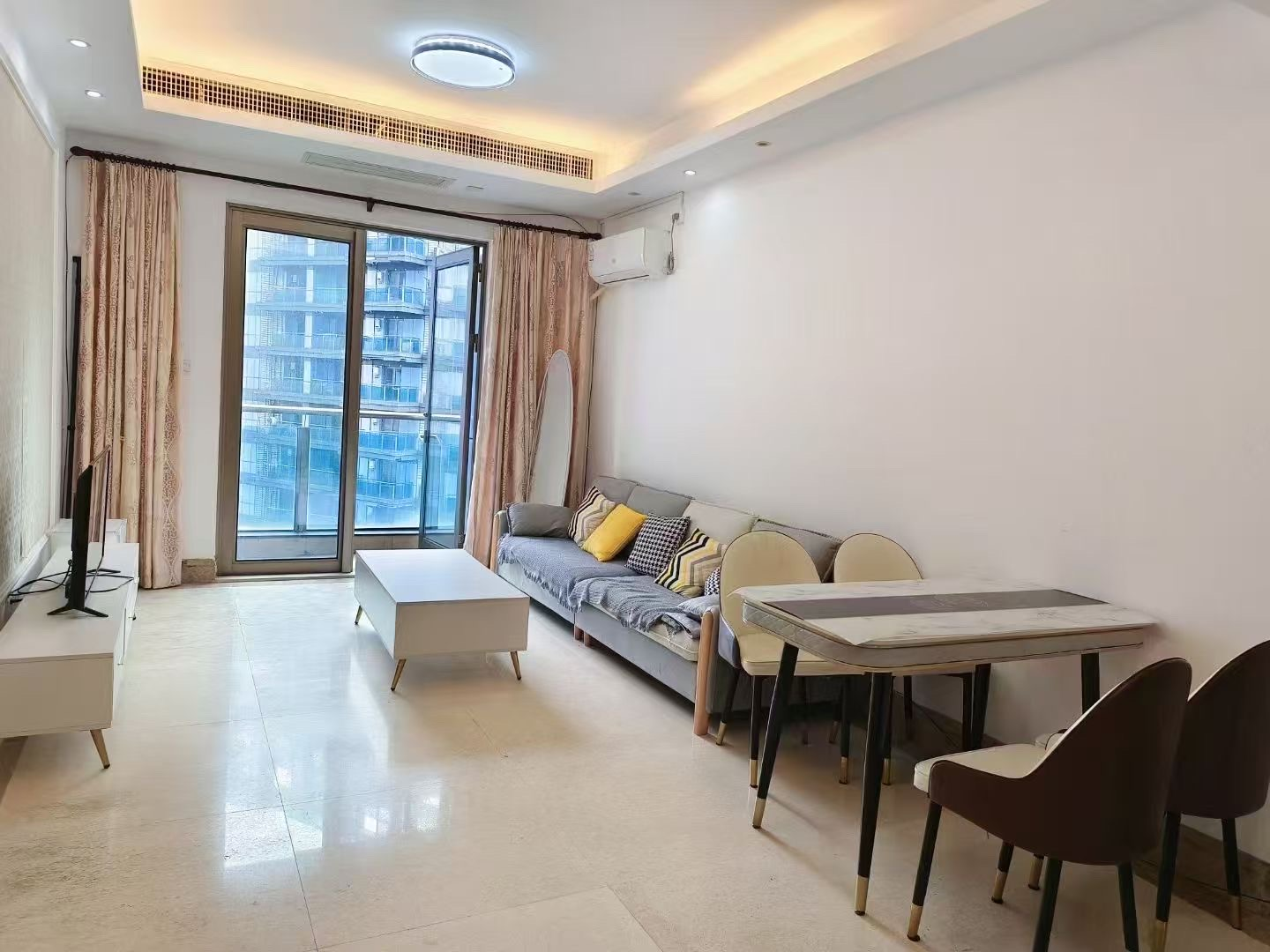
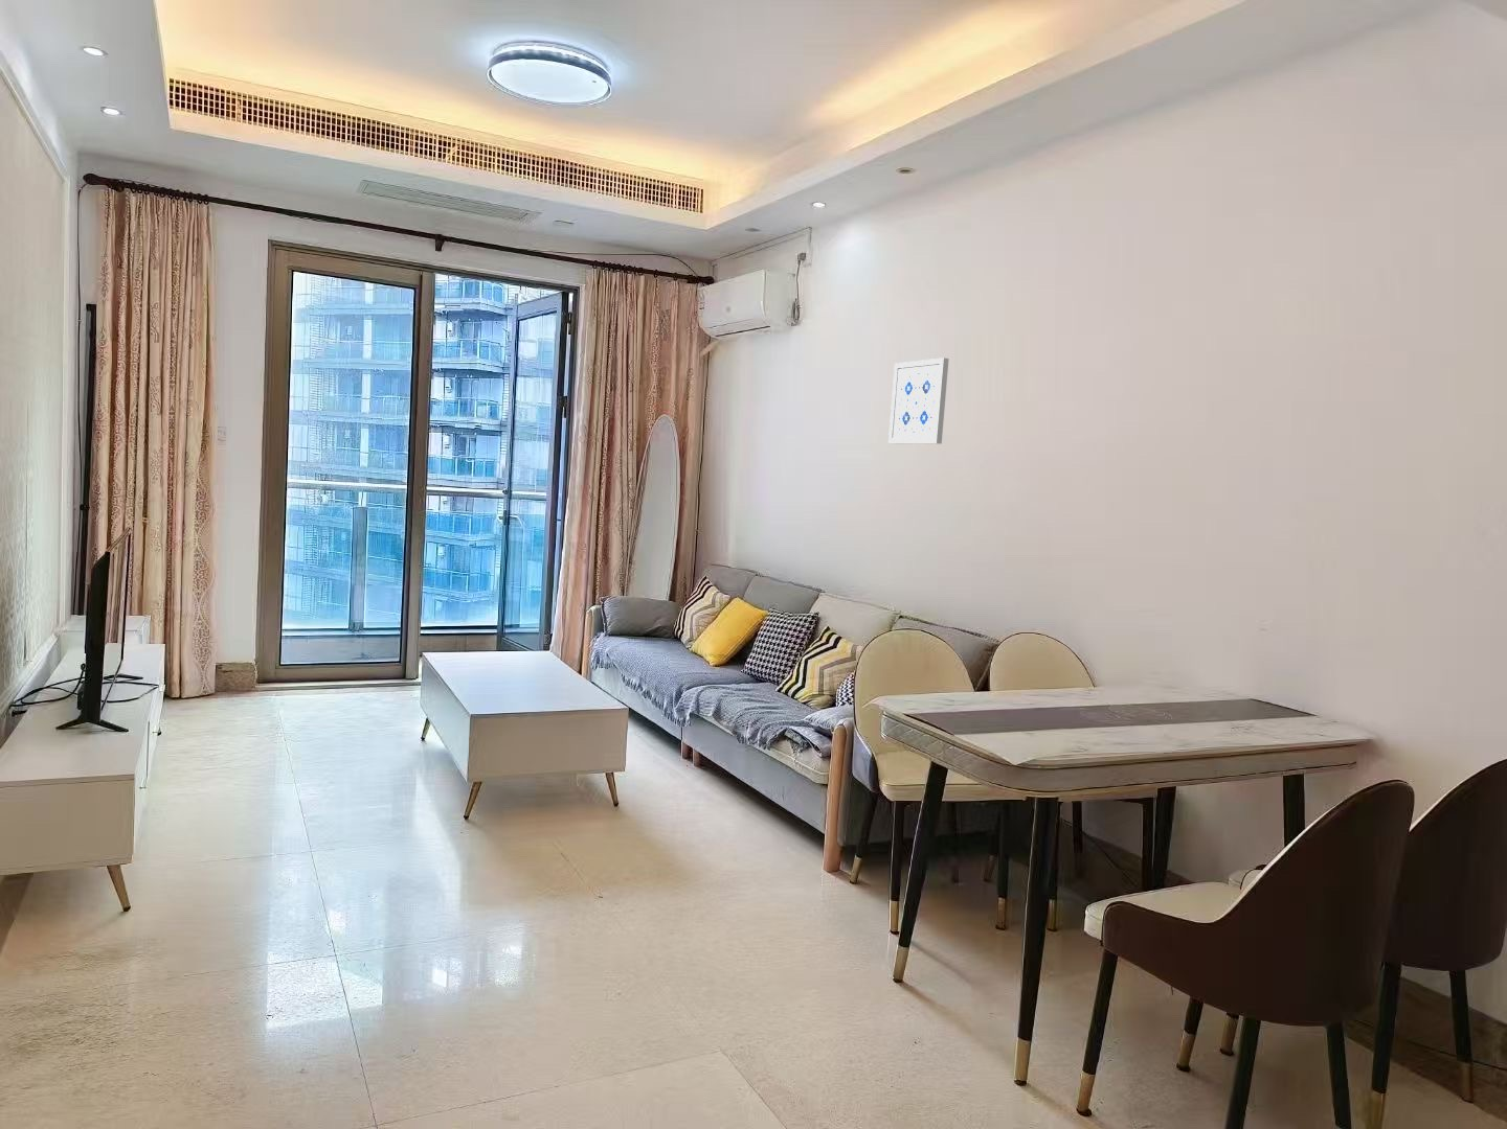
+ wall art [888,357,949,445]
